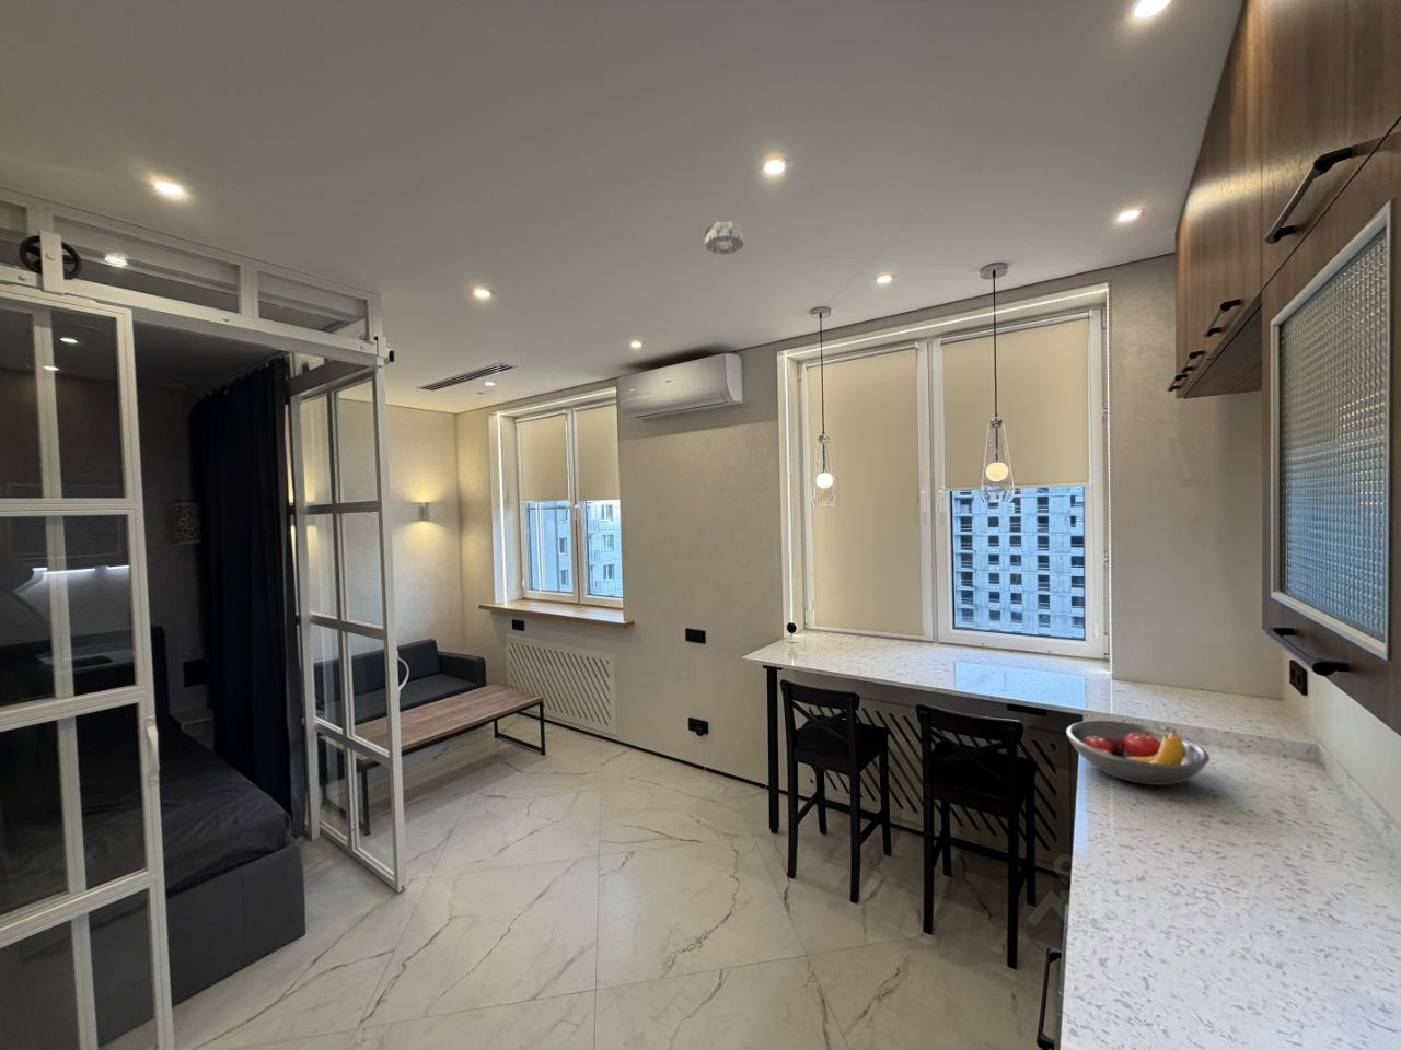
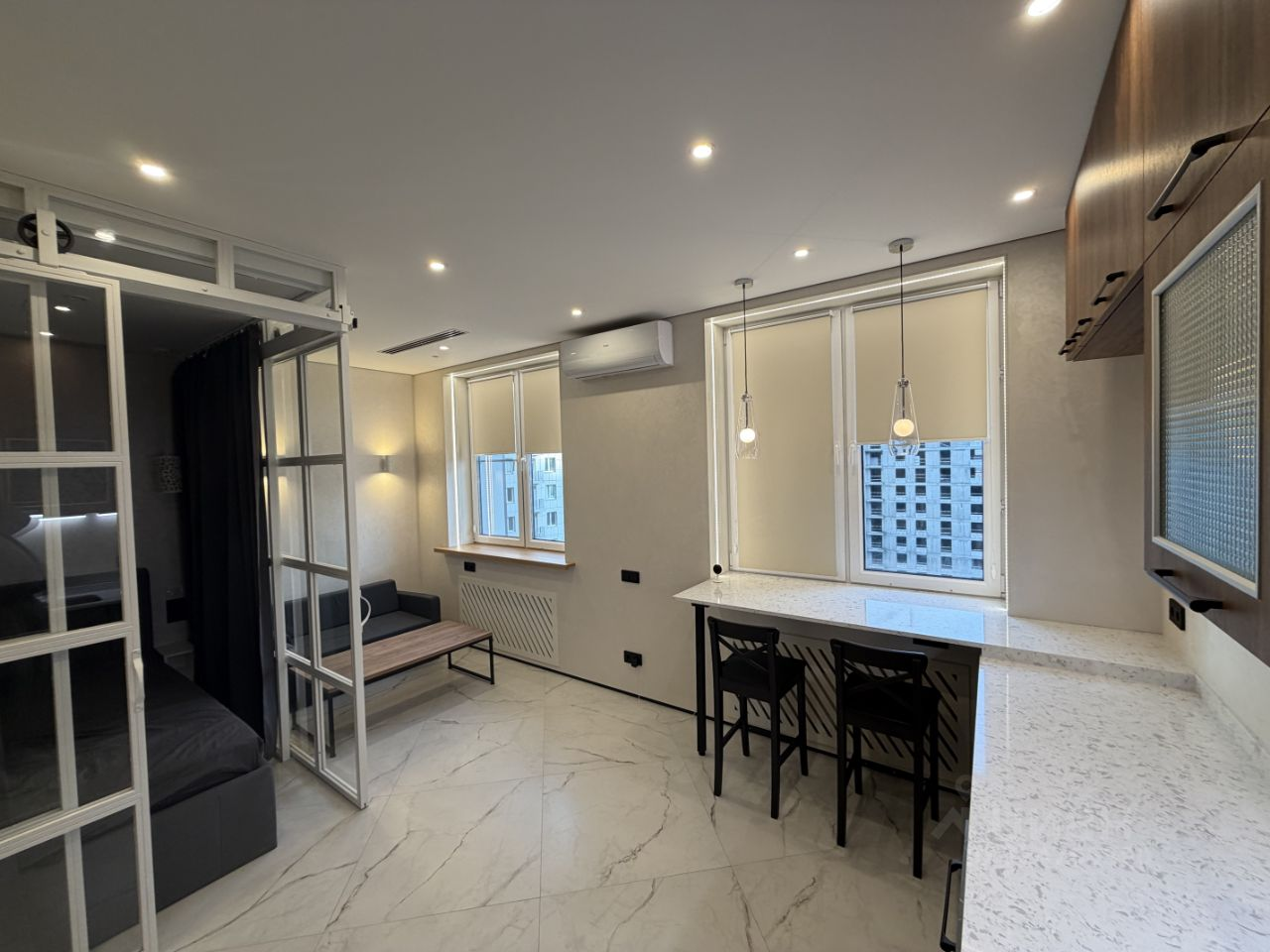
- fruit bowl [1065,720,1210,786]
- smoke detector [704,221,746,256]
